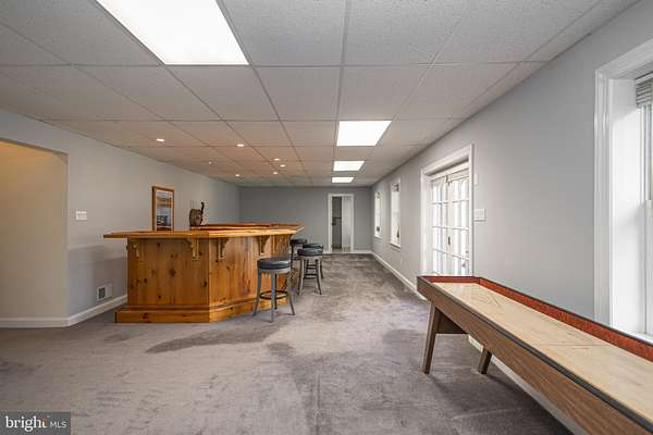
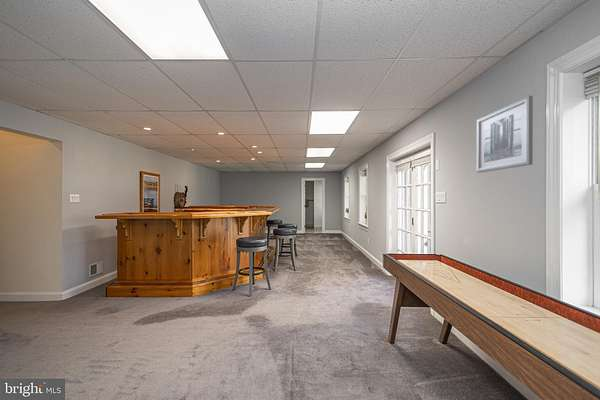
+ wall art [476,95,534,174]
